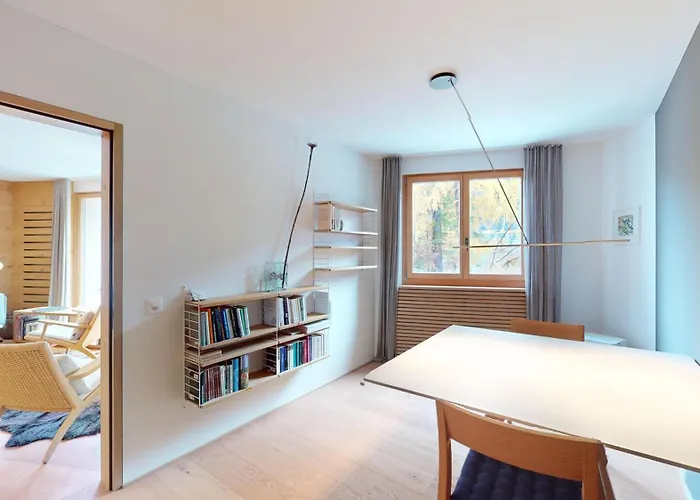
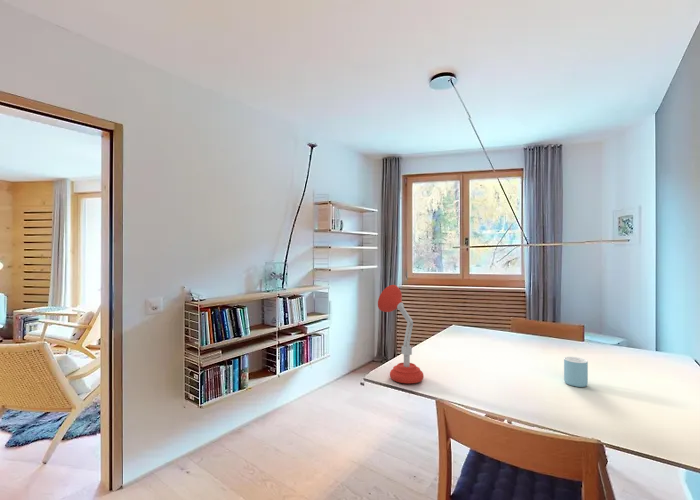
+ desk lamp [377,284,424,384]
+ mug [563,356,589,388]
